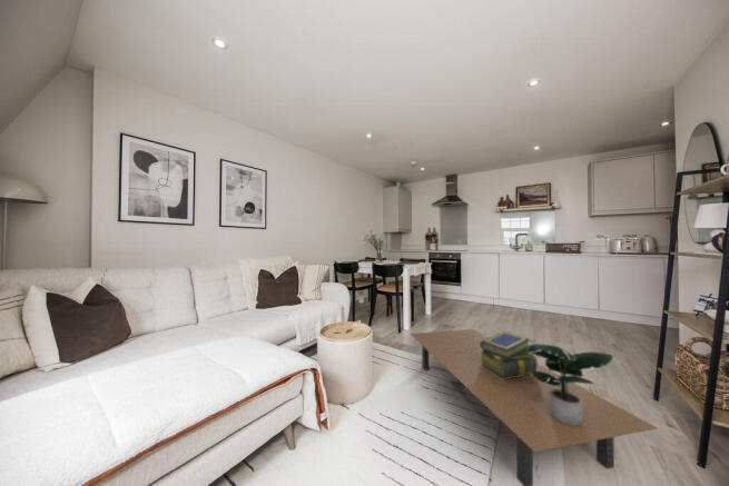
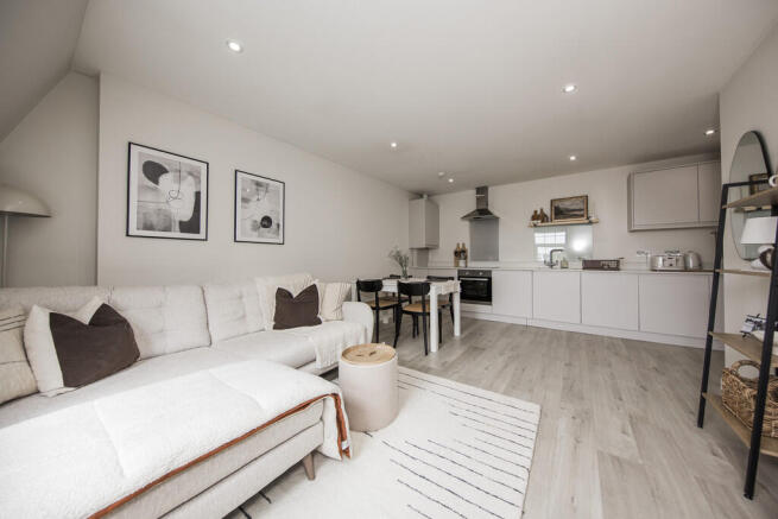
- stack of books [479,330,539,380]
- potted plant [526,343,614,425]
- coffee table [410,328,659,486]
